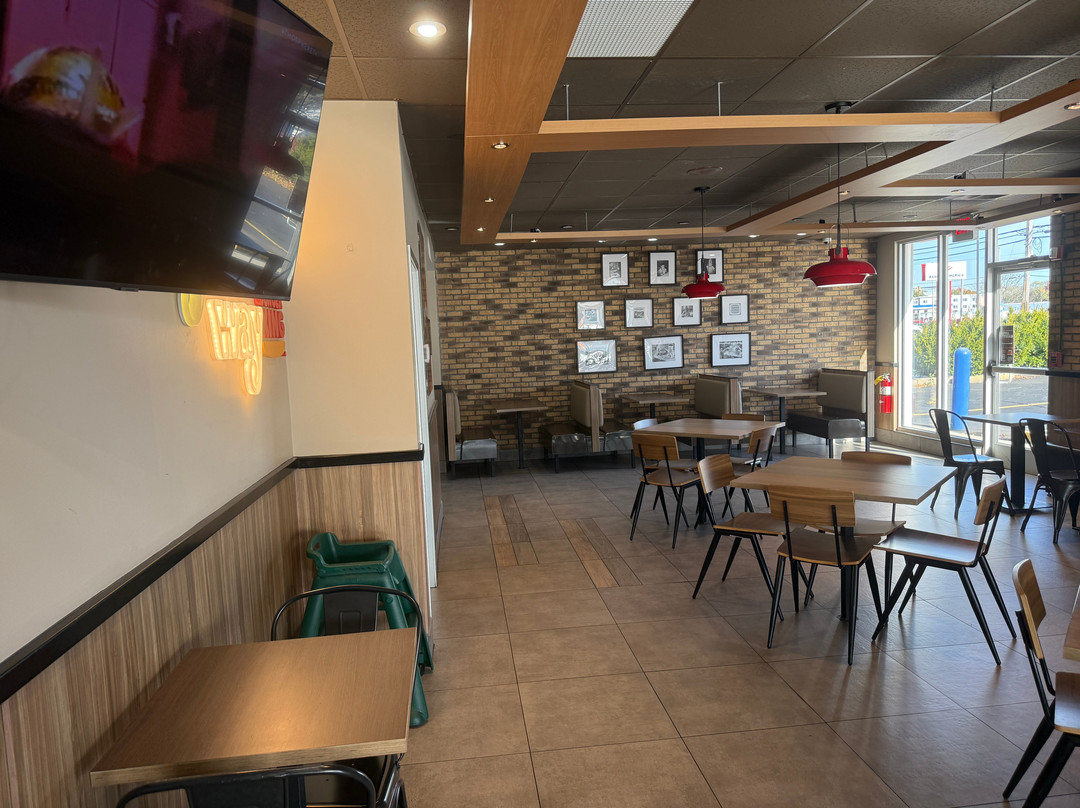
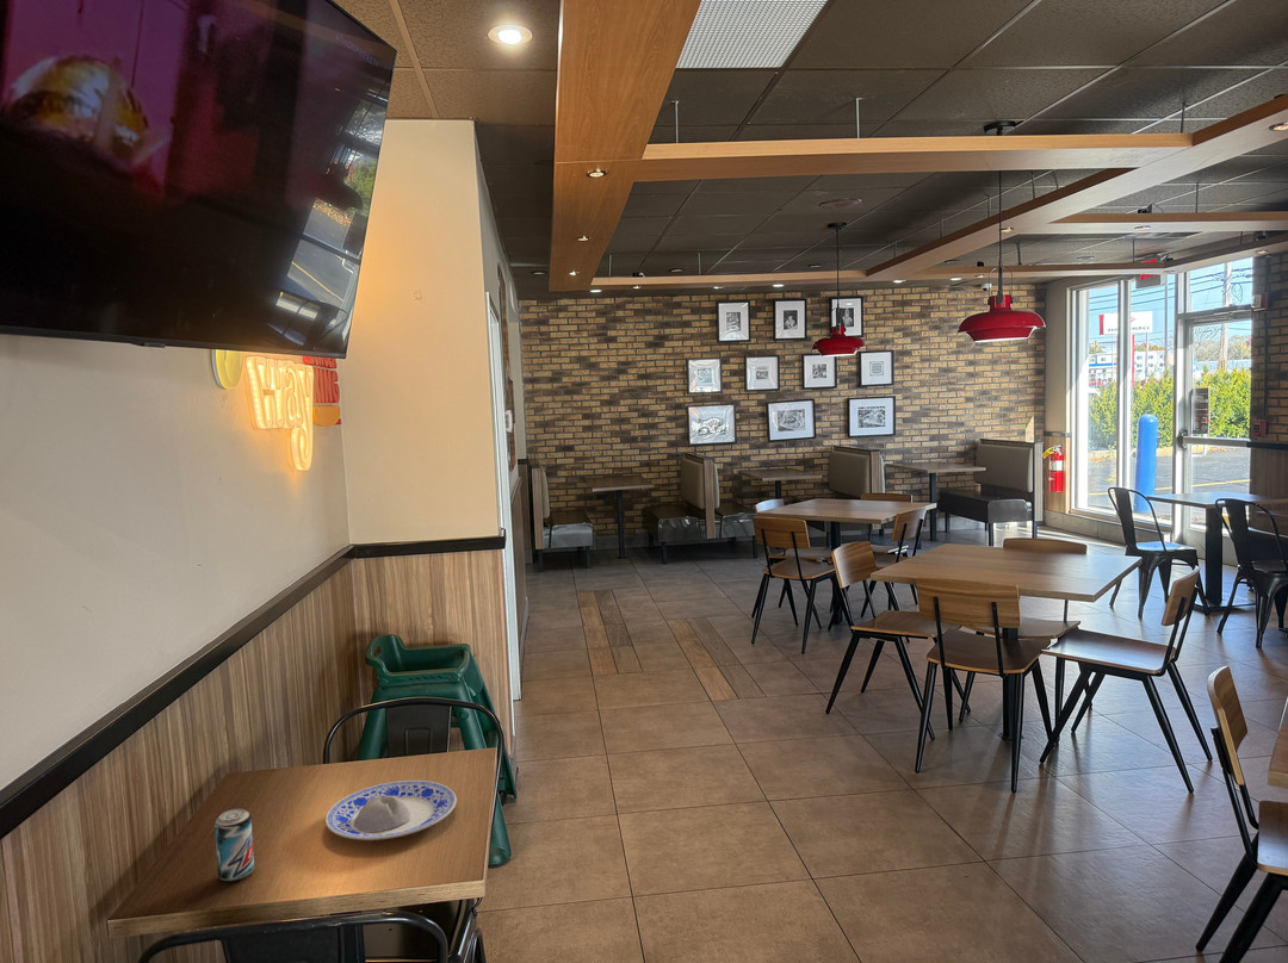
+ plate [324,779,458,841]
+ beer can [213,808,255,883]
